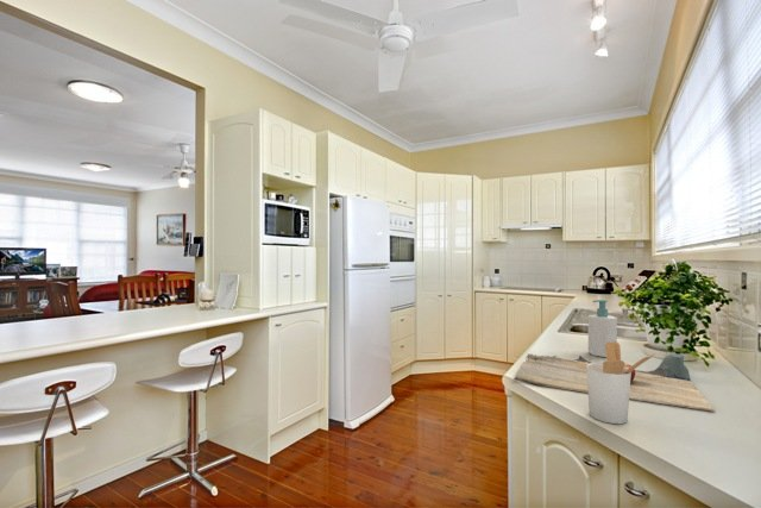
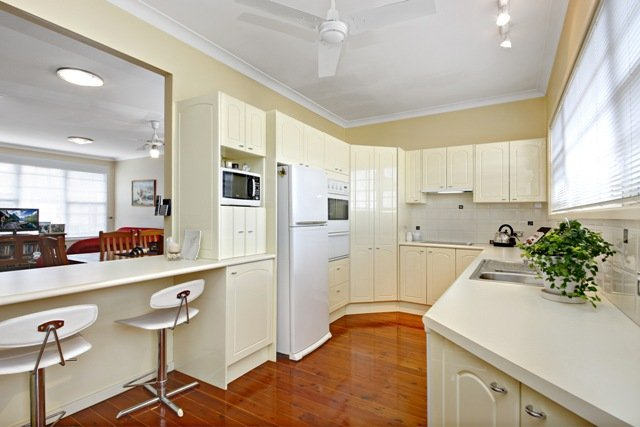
- soap bottle [587,299,618,358]
- utensil holder [586,341,658,425]
- cutting board [512,352,716,413]
